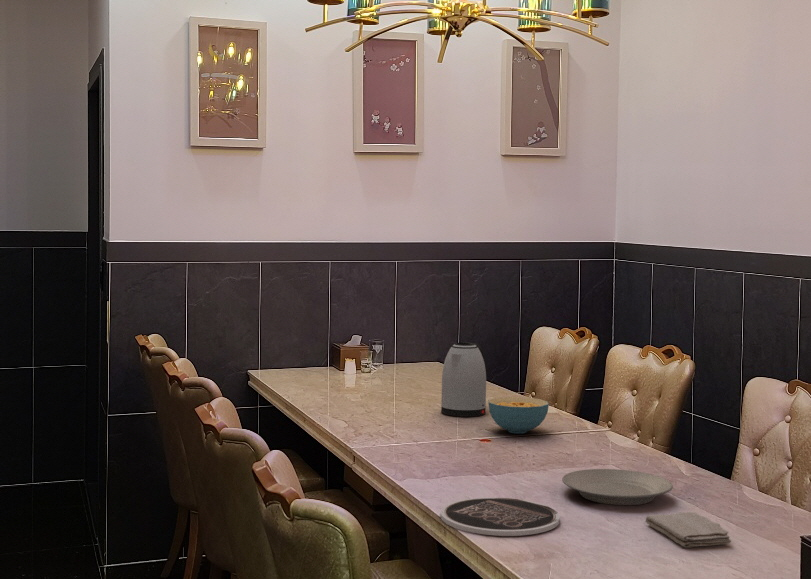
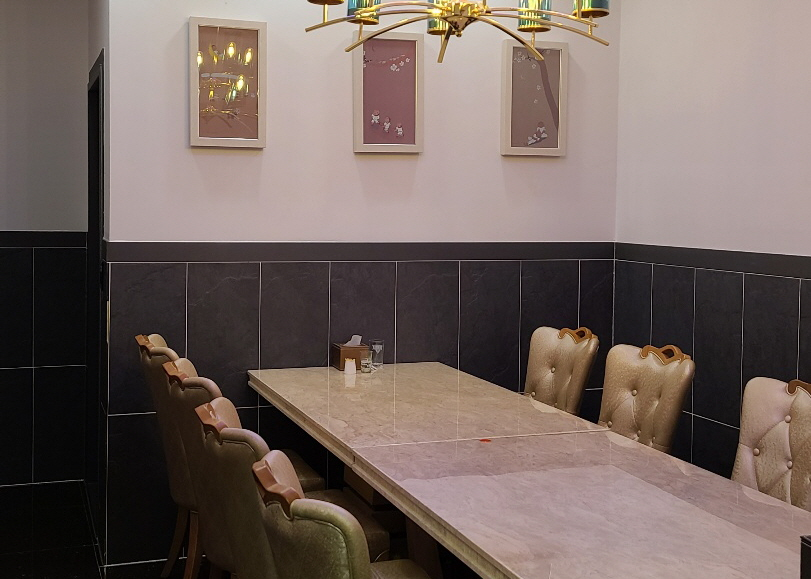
- plate [440,497,561,537]
- kettle [440,341,487,417]
- washcloth [644,511,732,548]
- cereal bowl [487,396,550,434]
- plate [561,468,674,506]
